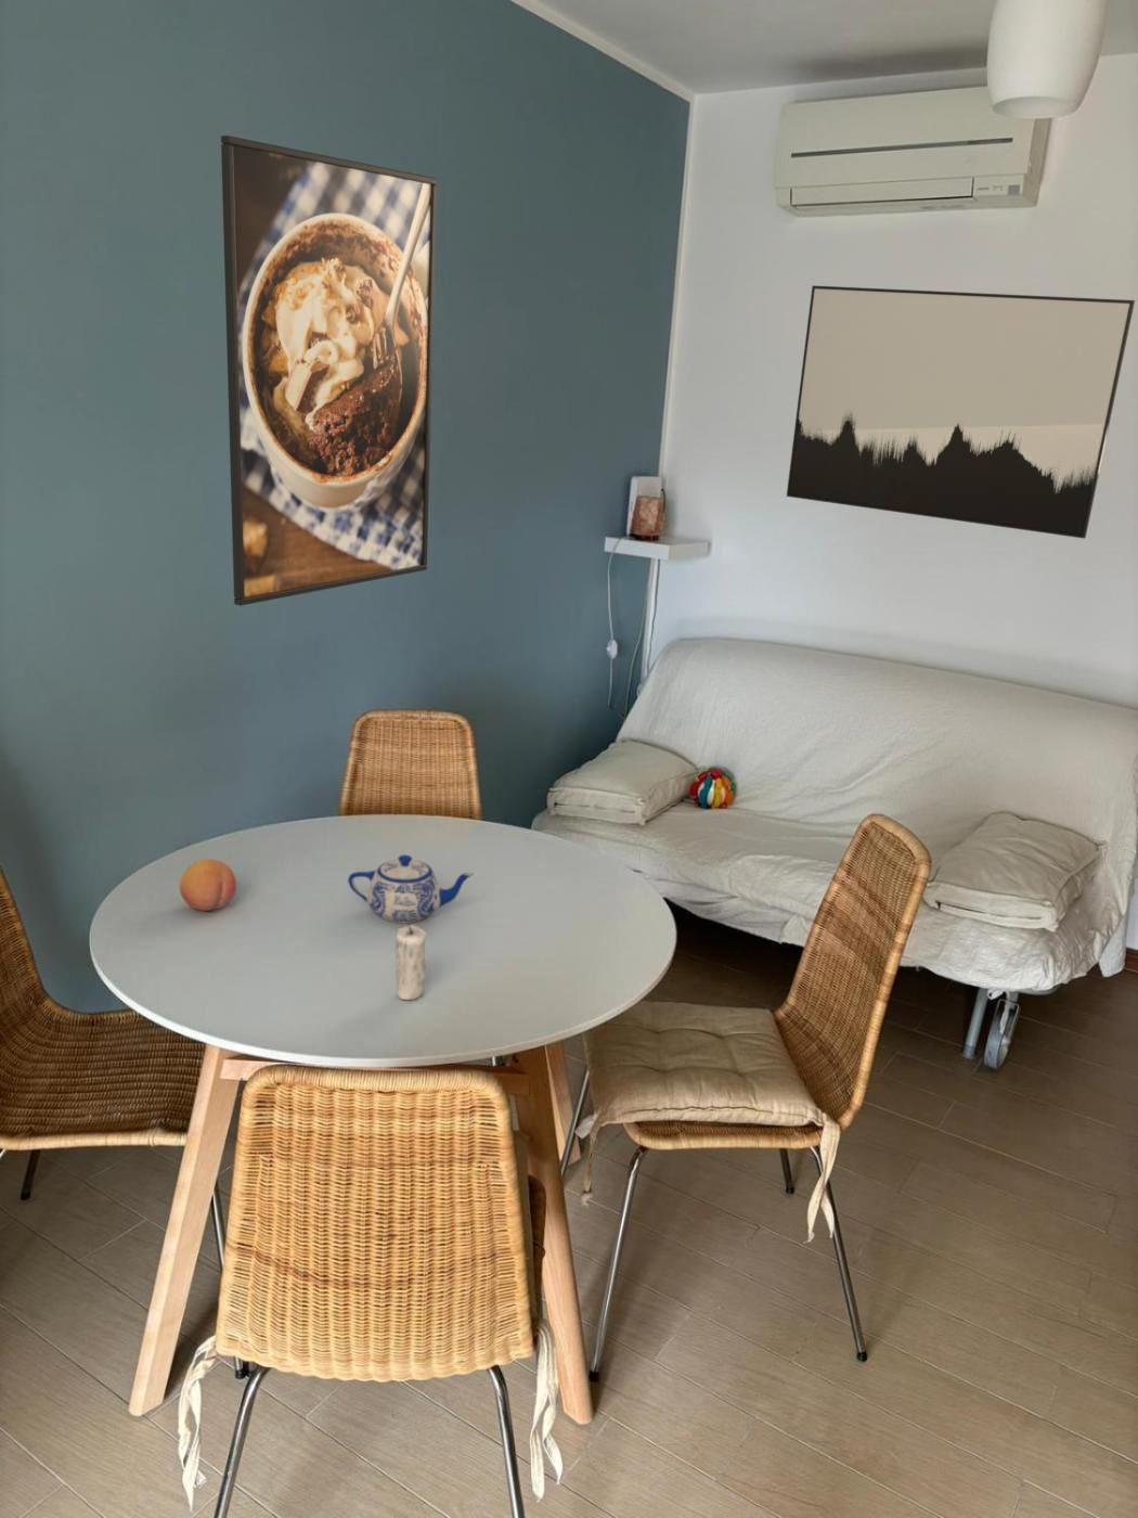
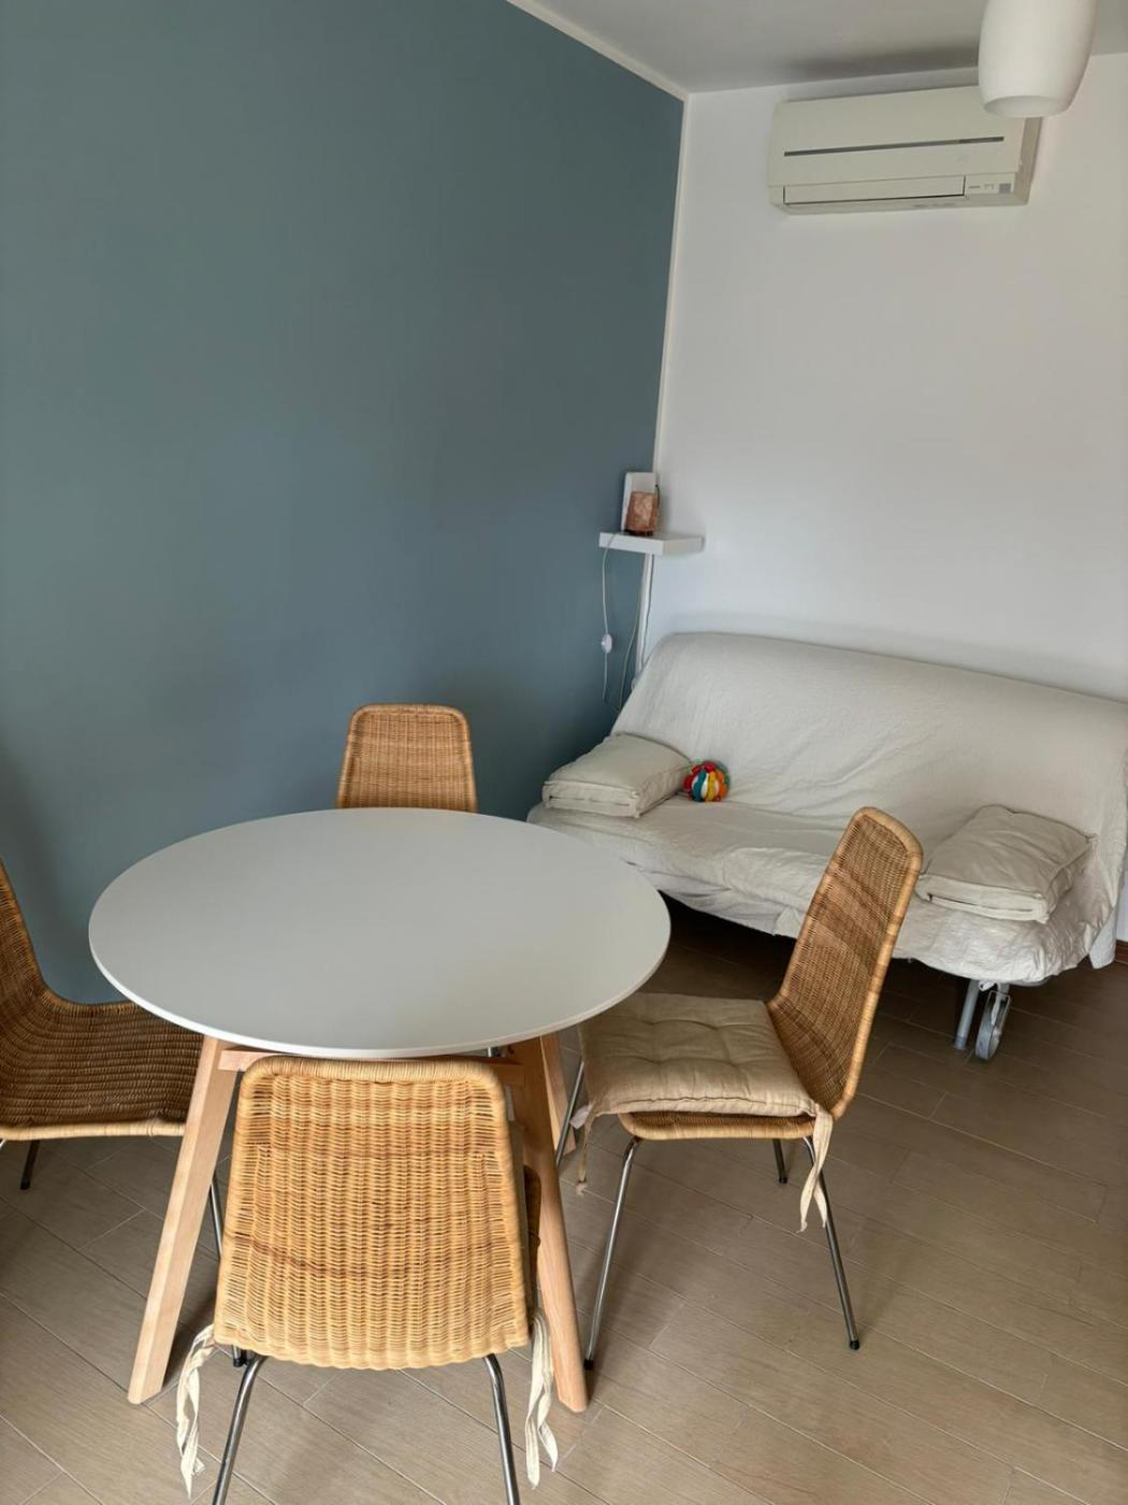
- candle [394,918,428,1000]
- wall art [785,284,1136,540]
- fruit [179,858,238,912]
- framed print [220,134,438,607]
- teapot [347,853,475,924]
